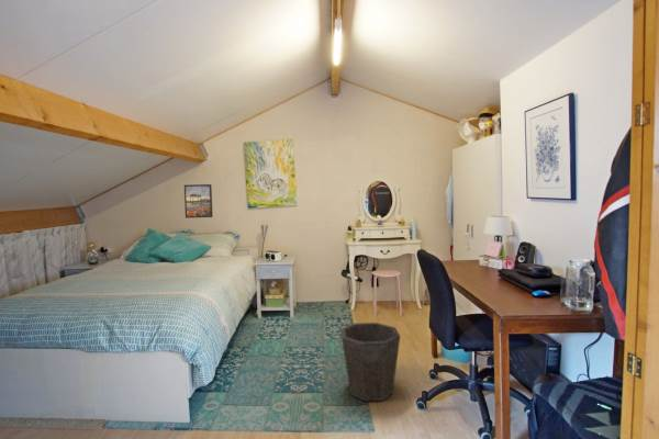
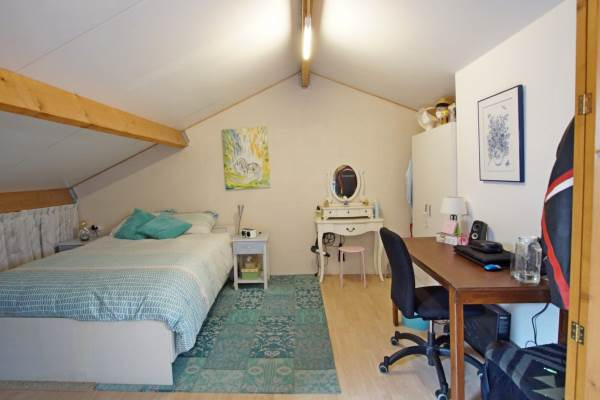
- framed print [183,183,214,219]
- waste bin [339,322,401,402]
